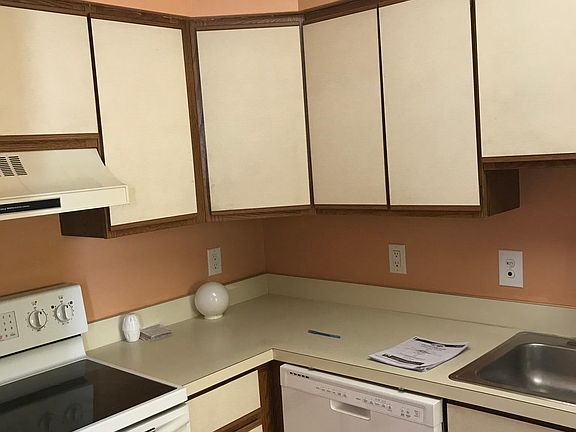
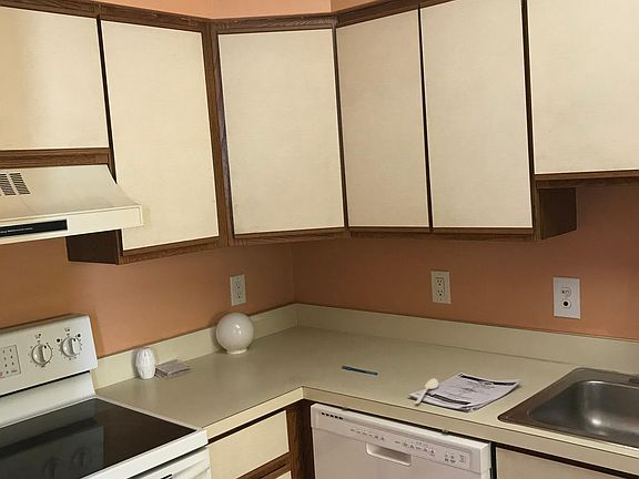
+ spoon [413,377,439,405]
